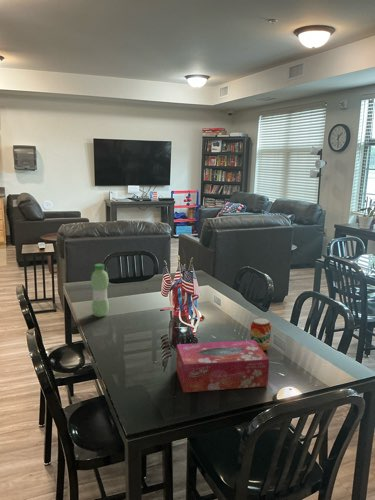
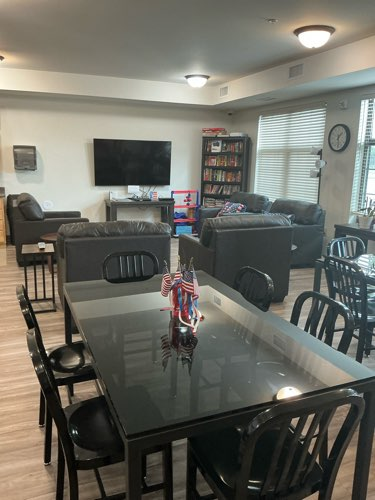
- water bottle [90,263,110,318]
- tissue box [175,340,270,393]
- beverage can [249,317,272,352]
